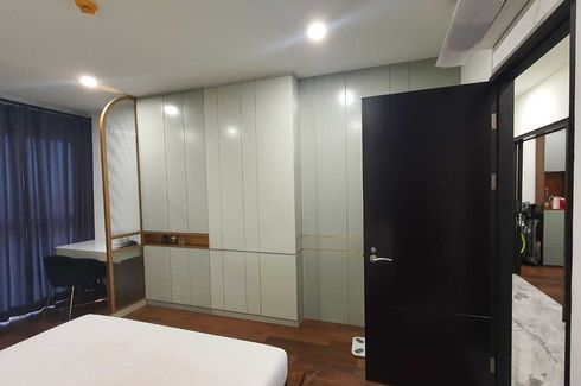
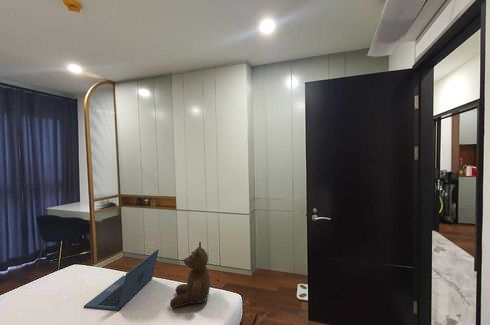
+ laptop [83,248,160,311]
+ teddy bear [169,241,211,309]
